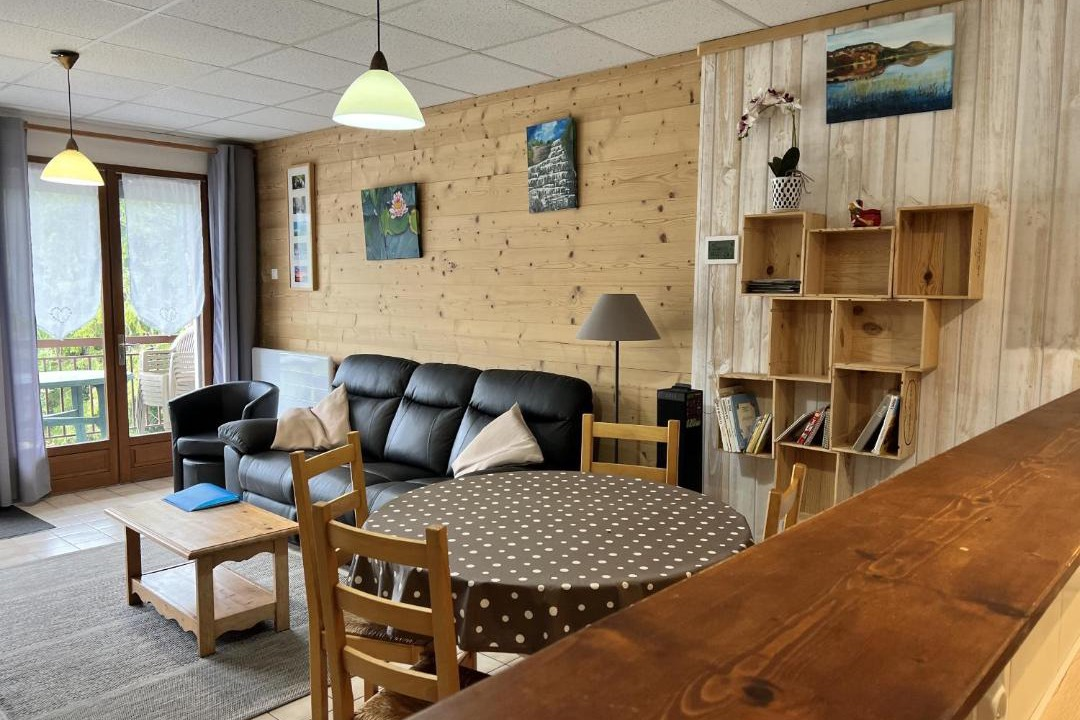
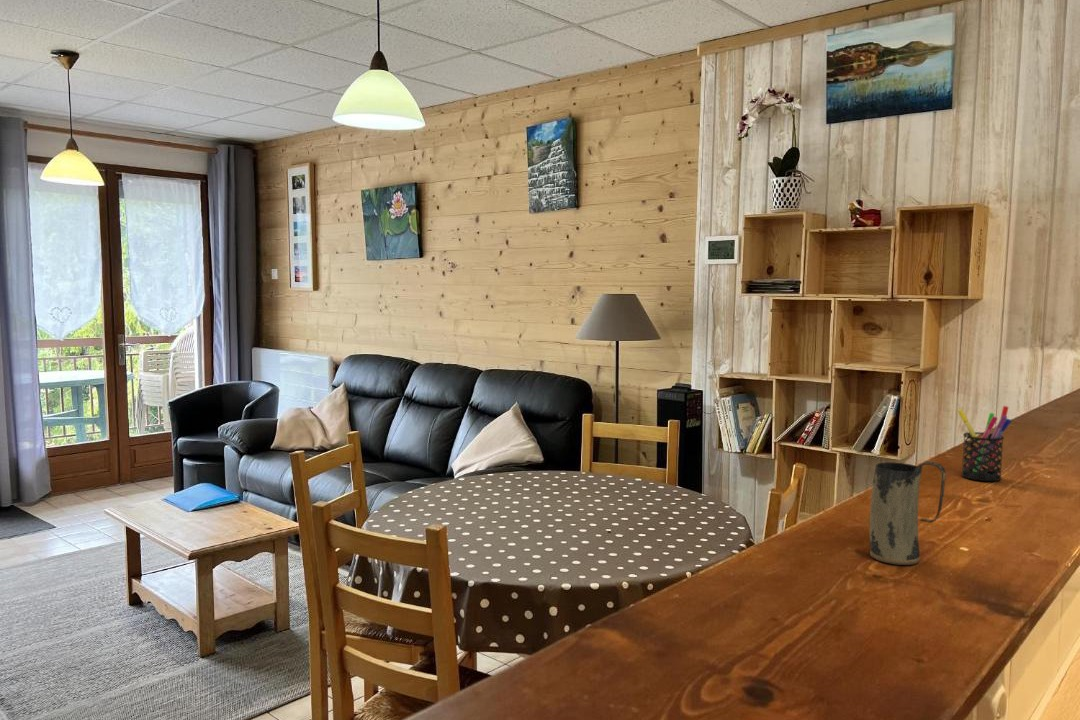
+ mug [868,461,947,566]
+ pen holder [957,405,1012,482]
